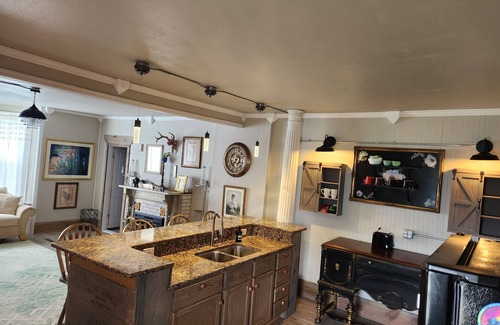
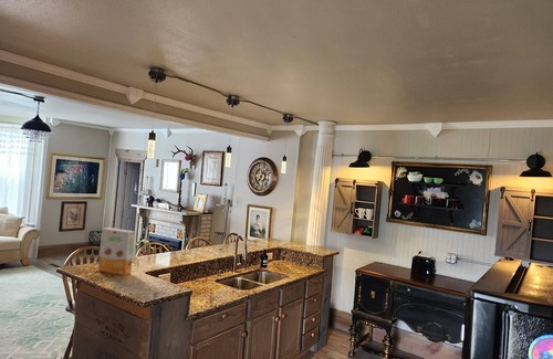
+ cereal box [97,226,136,276]
